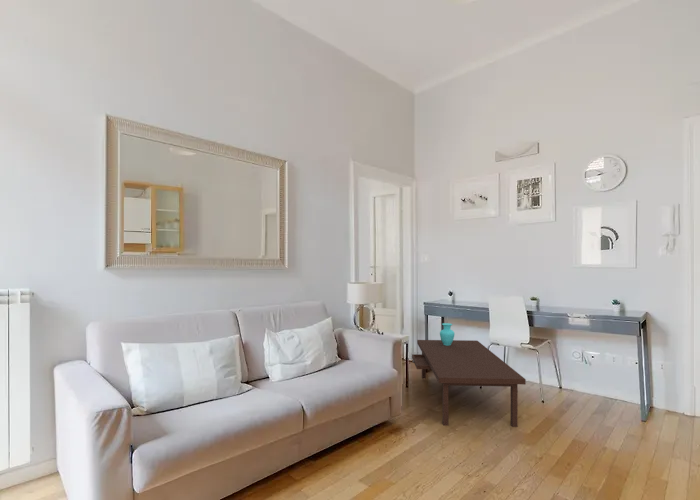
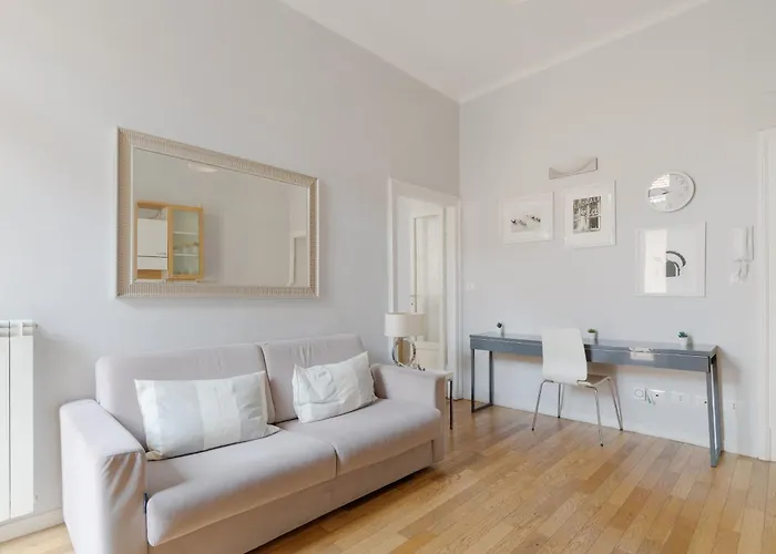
- coffee table [411,322,527,428]
